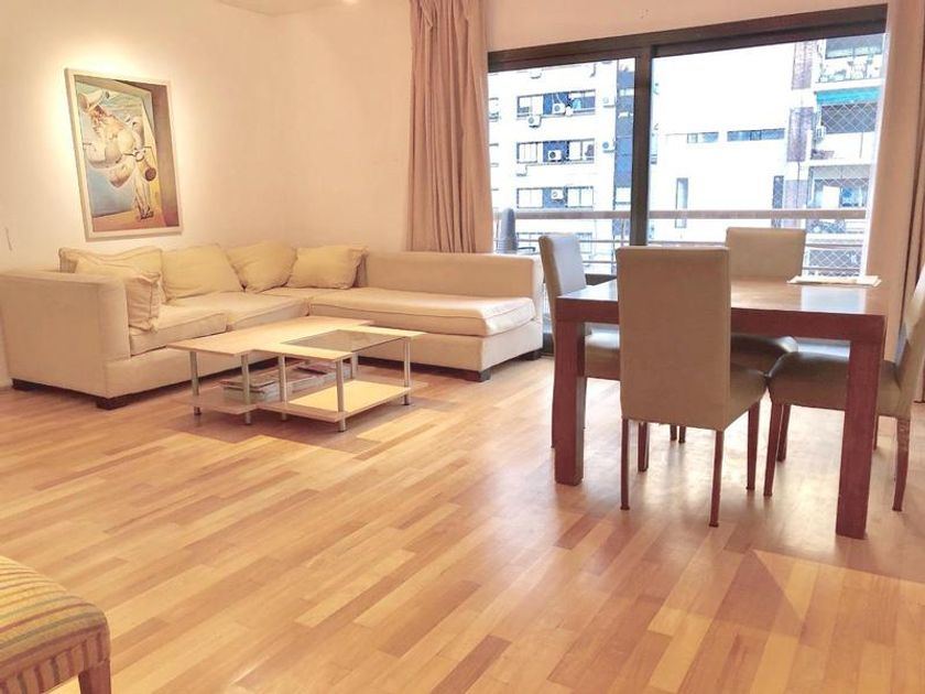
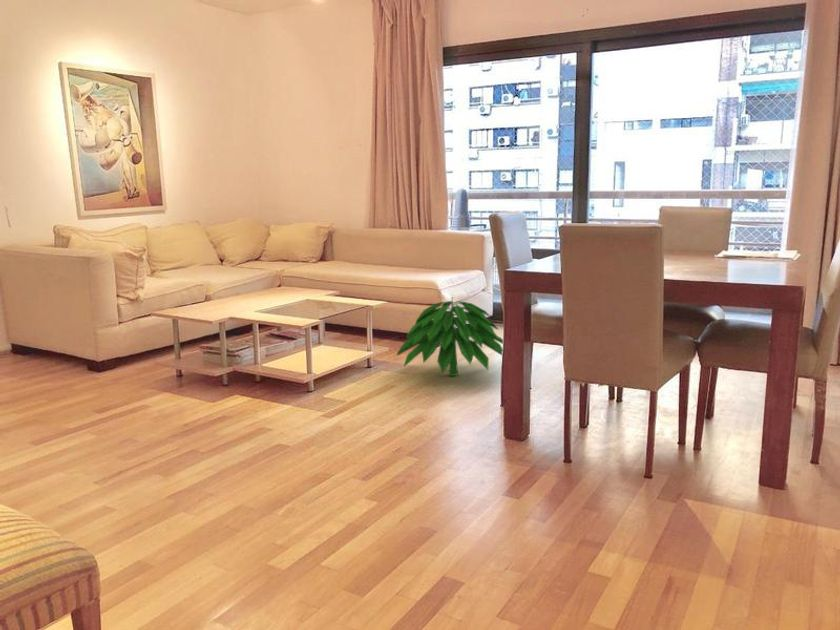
+ indoor plant [396,298,504,378]
